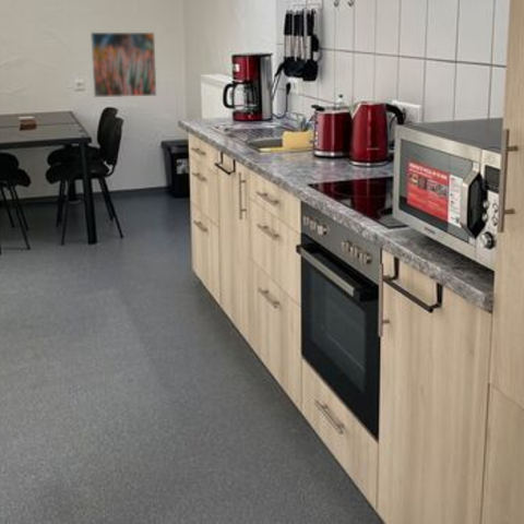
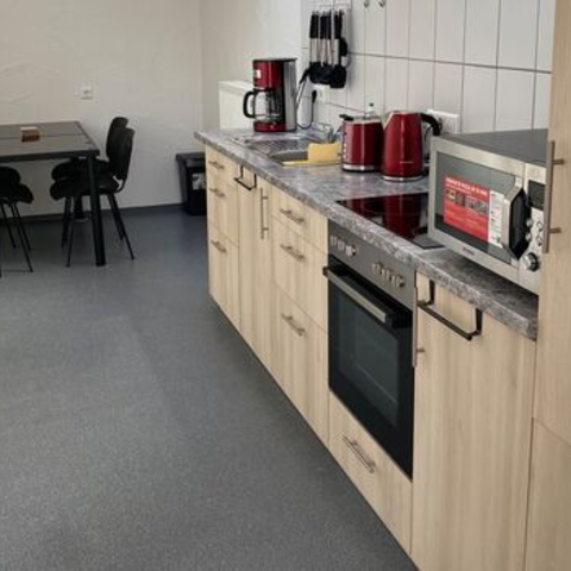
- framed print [90,32,157,98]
